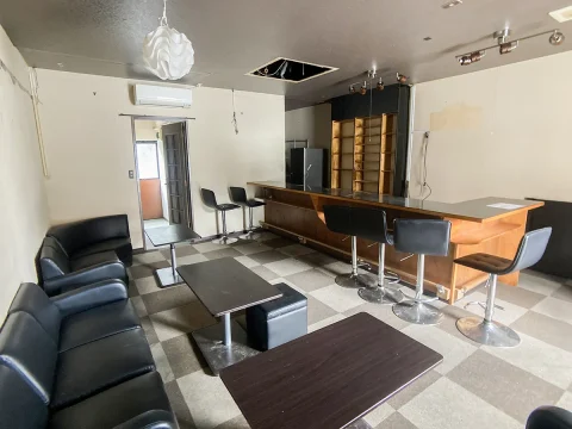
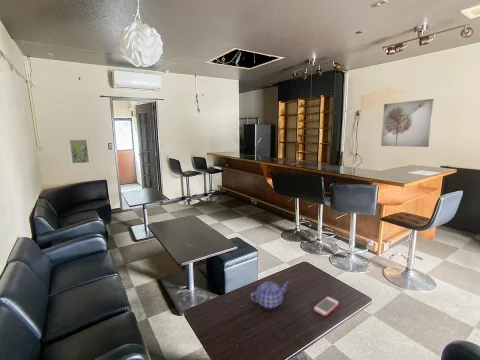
+ smartphone [313,296,340,317]
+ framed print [64,135,94,168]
+ teapot [249,280,290,310]
+ wall art [380,98,435,148]
